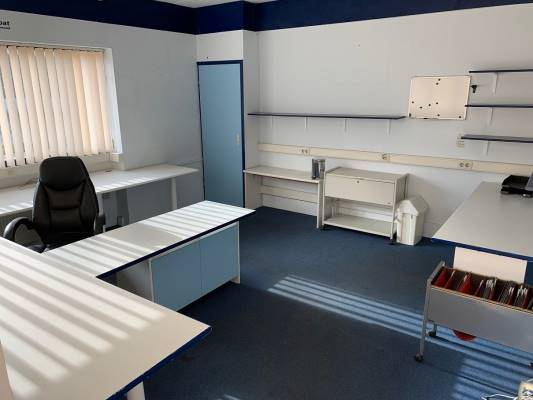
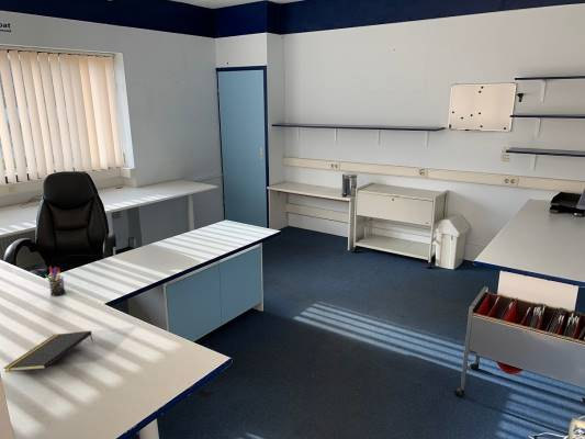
+ pen holder [44,266,67,296]
+ notepad [2,330,94,373]
